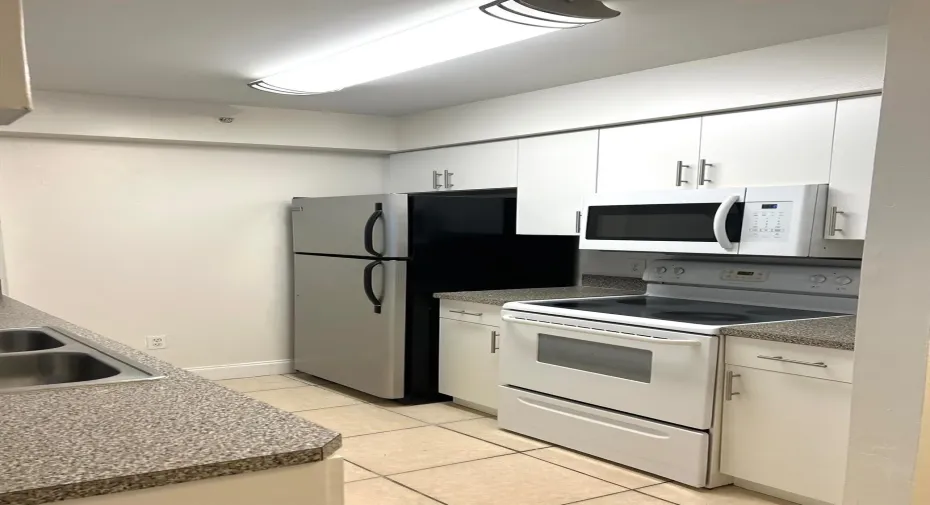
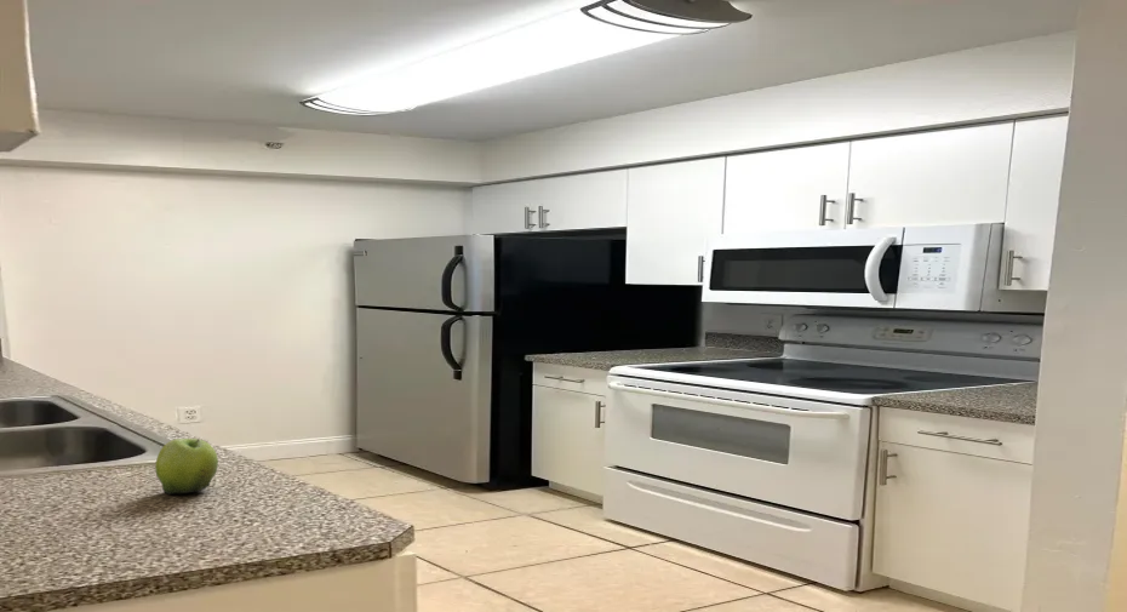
+ fruit [154,437,219,496]
